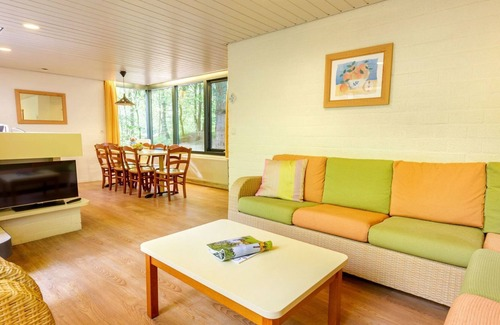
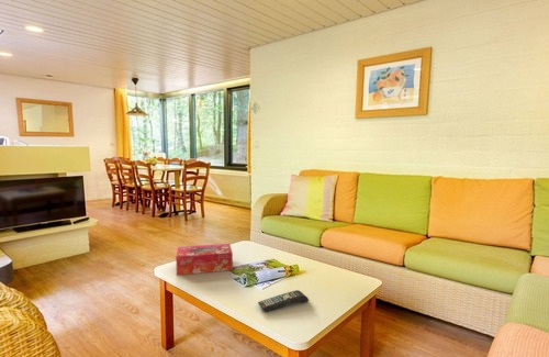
+ tissue box [175,243,234,276]
+ remote control [257,289,310,312]
